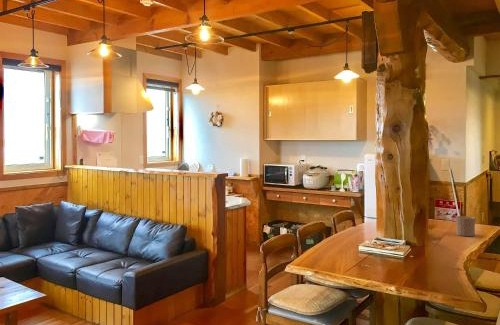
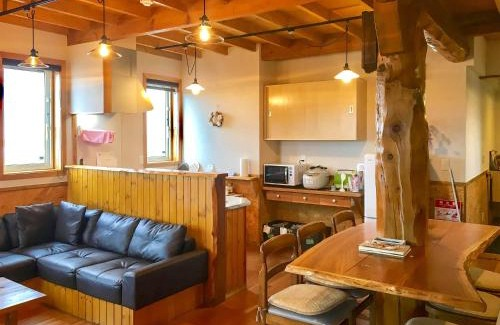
- cup [455,215,477,237]
